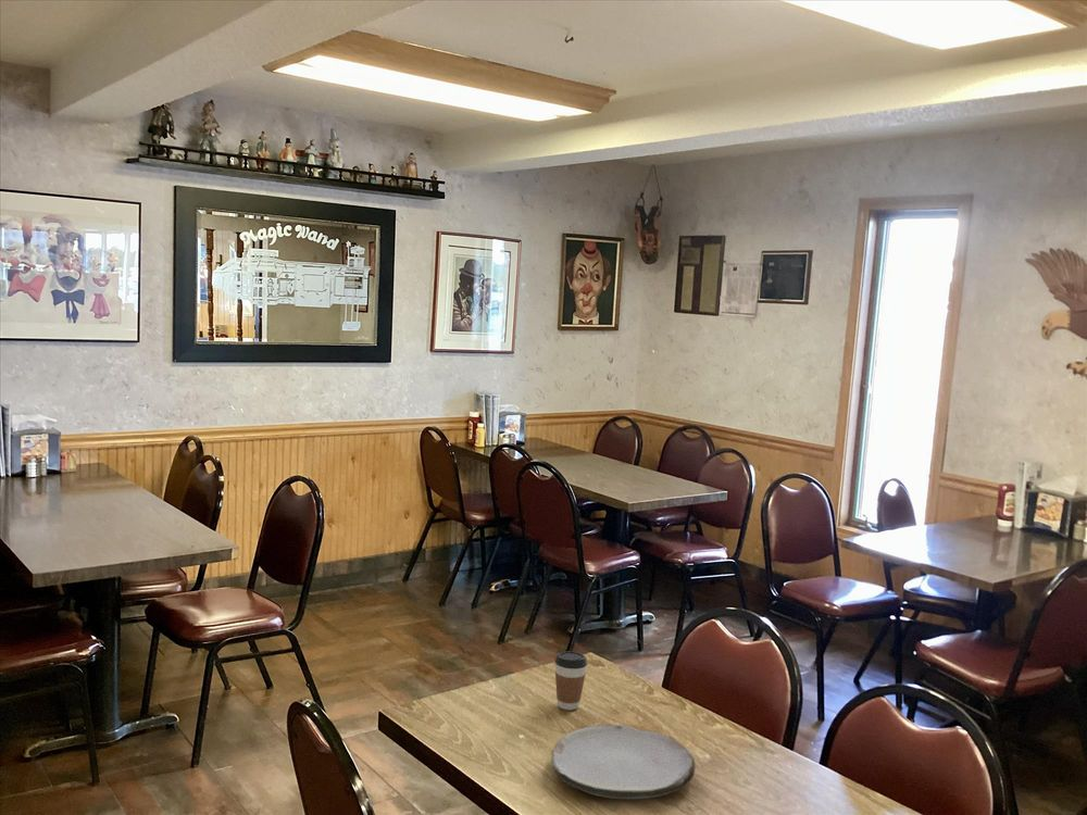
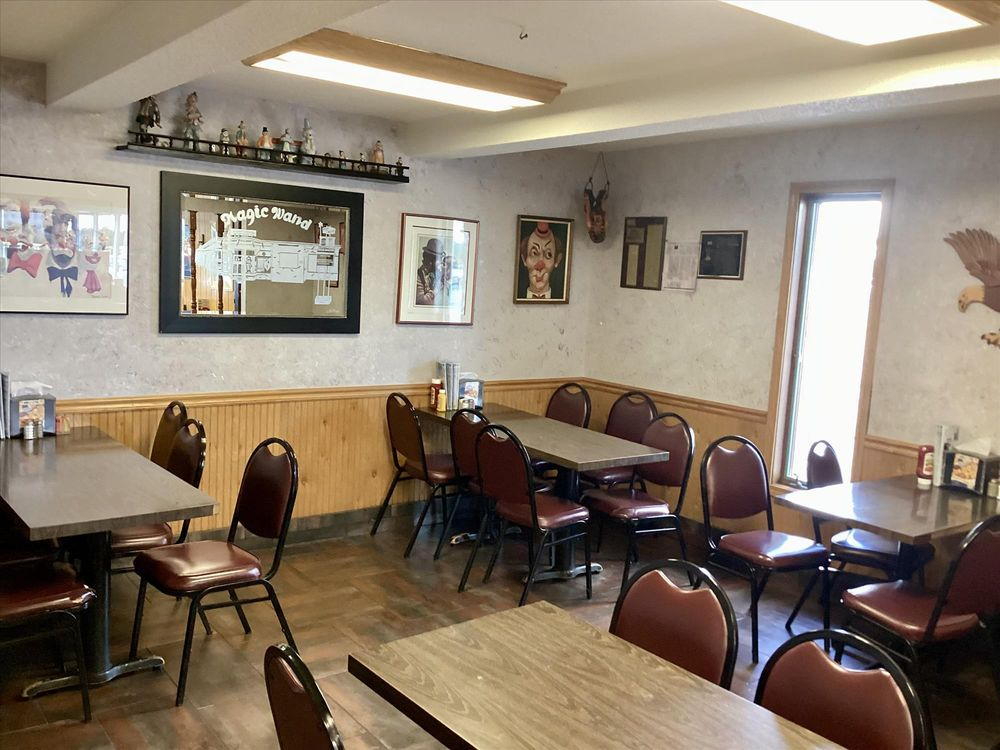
- plate [551,724,696,800]
- coffee cup [554,650,588,711]
